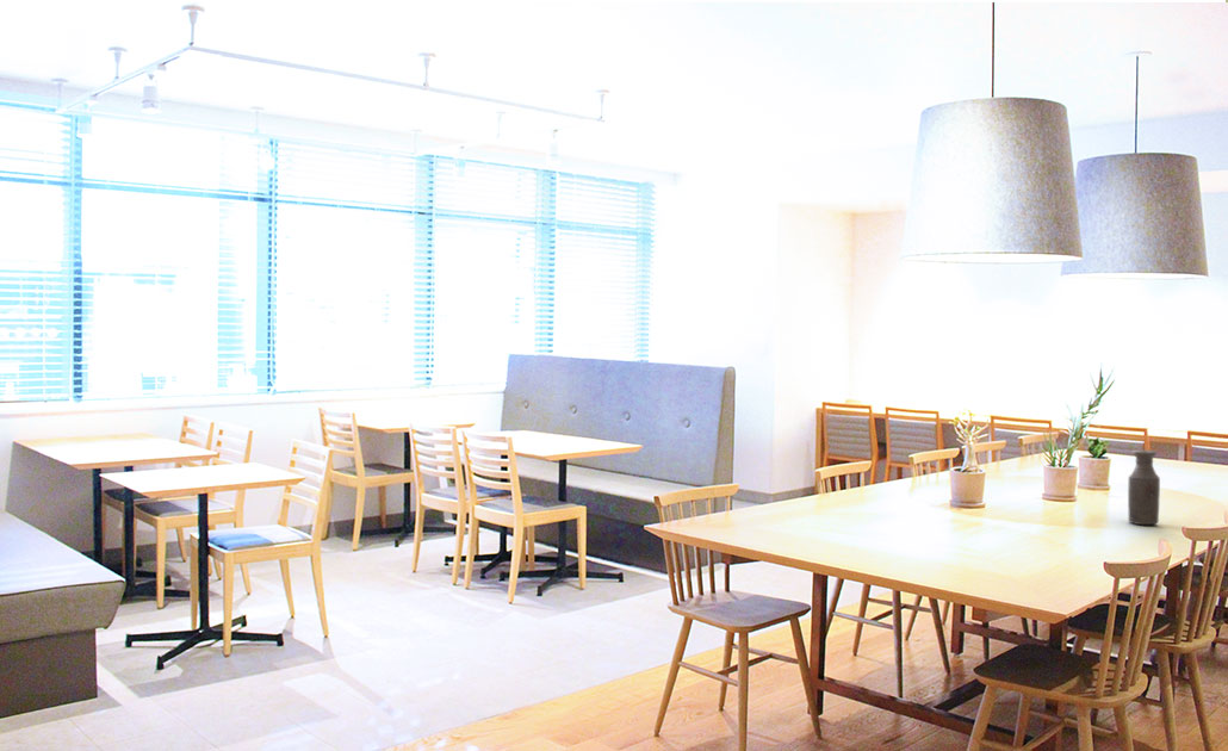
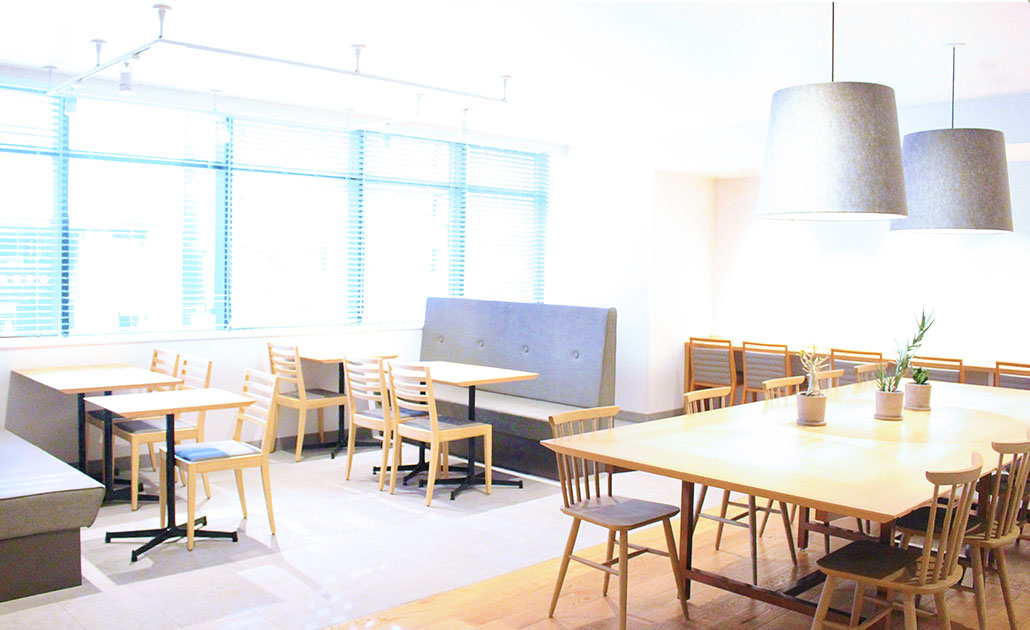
- bottle [1127,449,1161,526]
